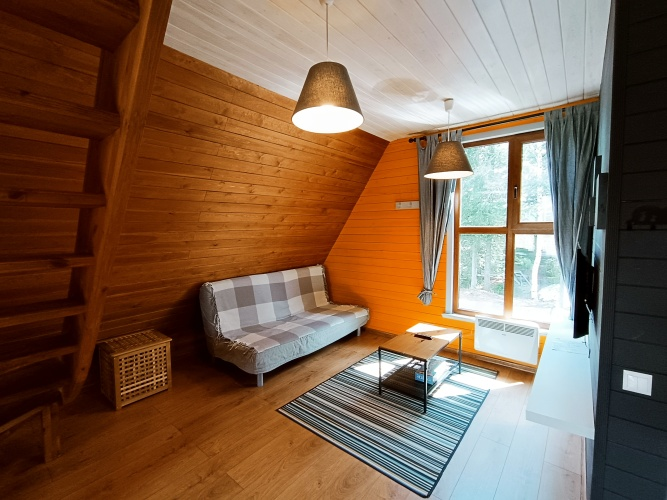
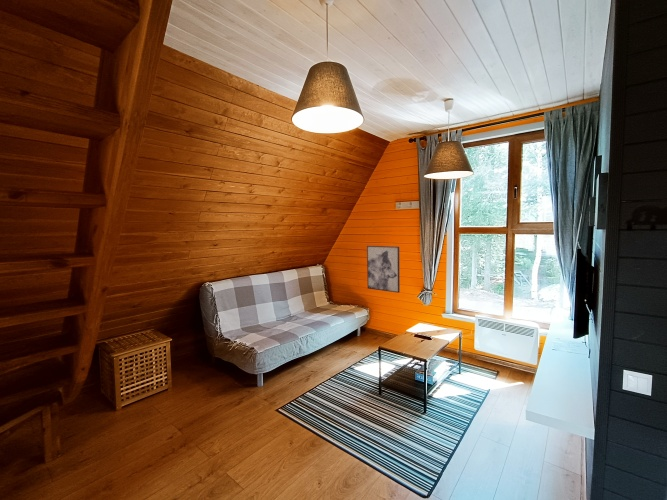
+ wall art [366,245,401,294]
